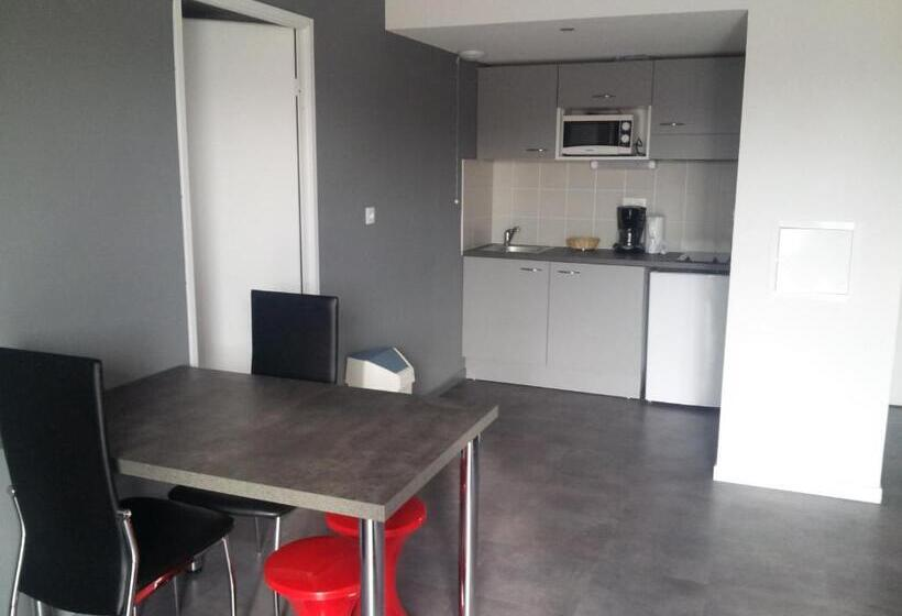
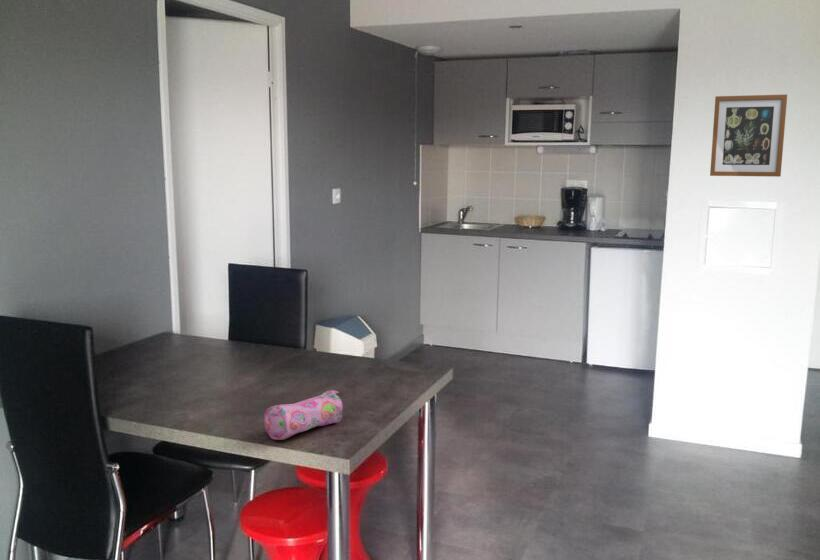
+ pencil case [263,389,344,441]
+ wall art [709,93,788,178]
